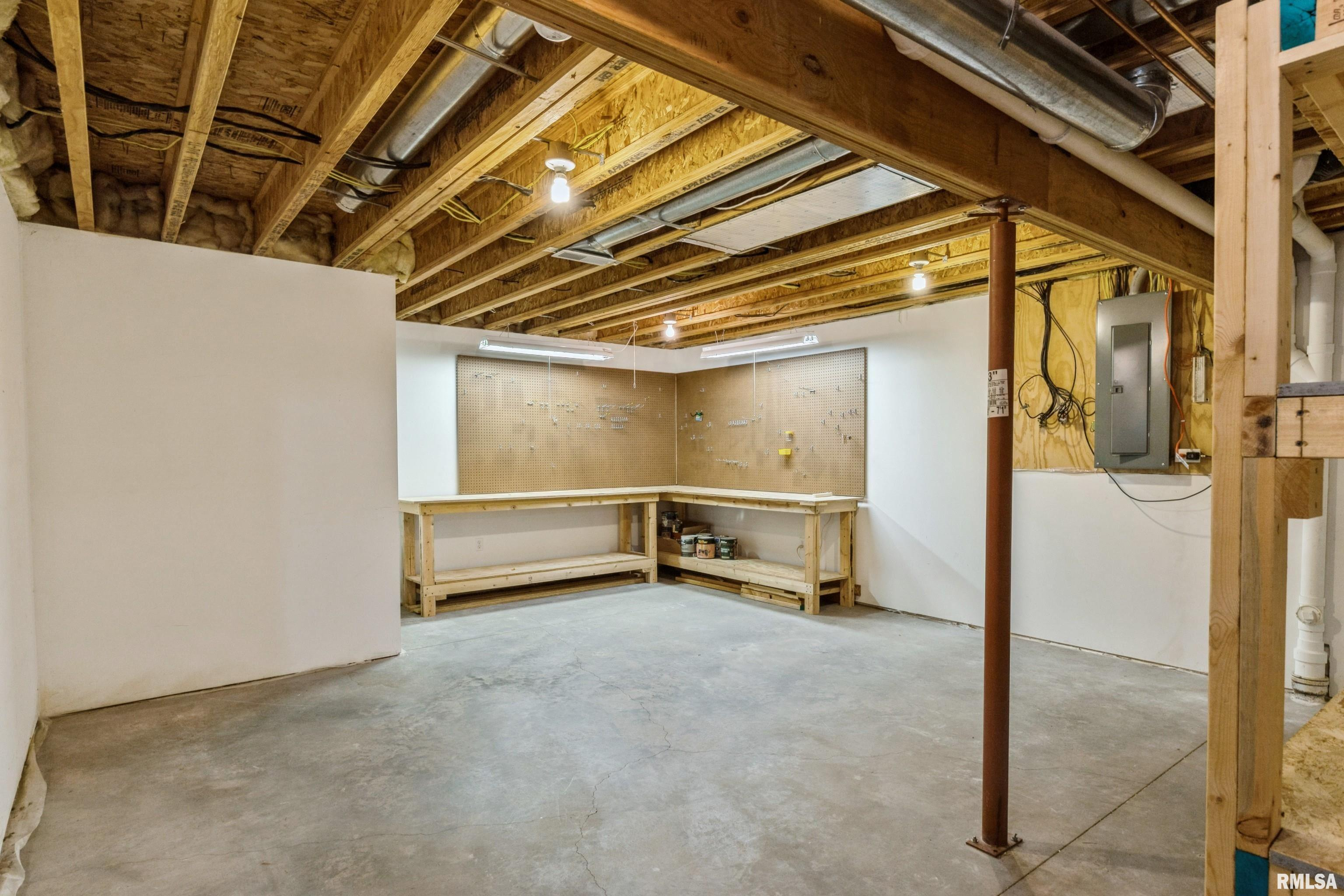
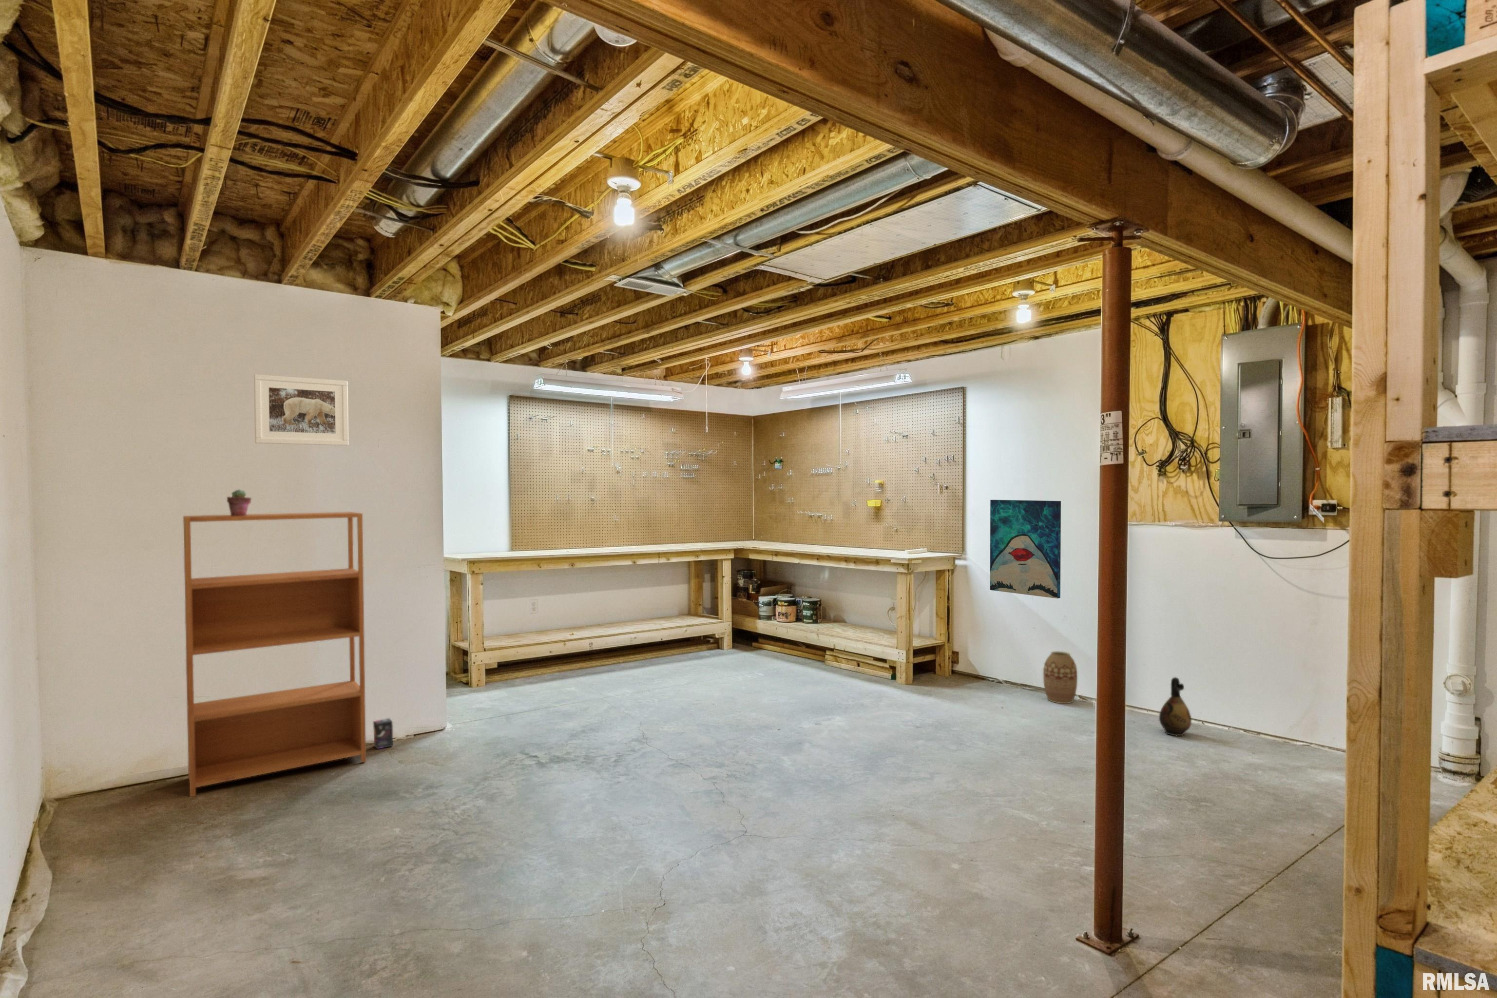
+ vase [1043,650,1078,704]
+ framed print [254,374,349,446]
+ bookshelf [183,511,366,798]
+ box [373,717,393,750]
+ wall art [990,499,1061,599]
+ potted succulent [226,489,252,516]
+ ceramic jug [1158,677,1192,737]
